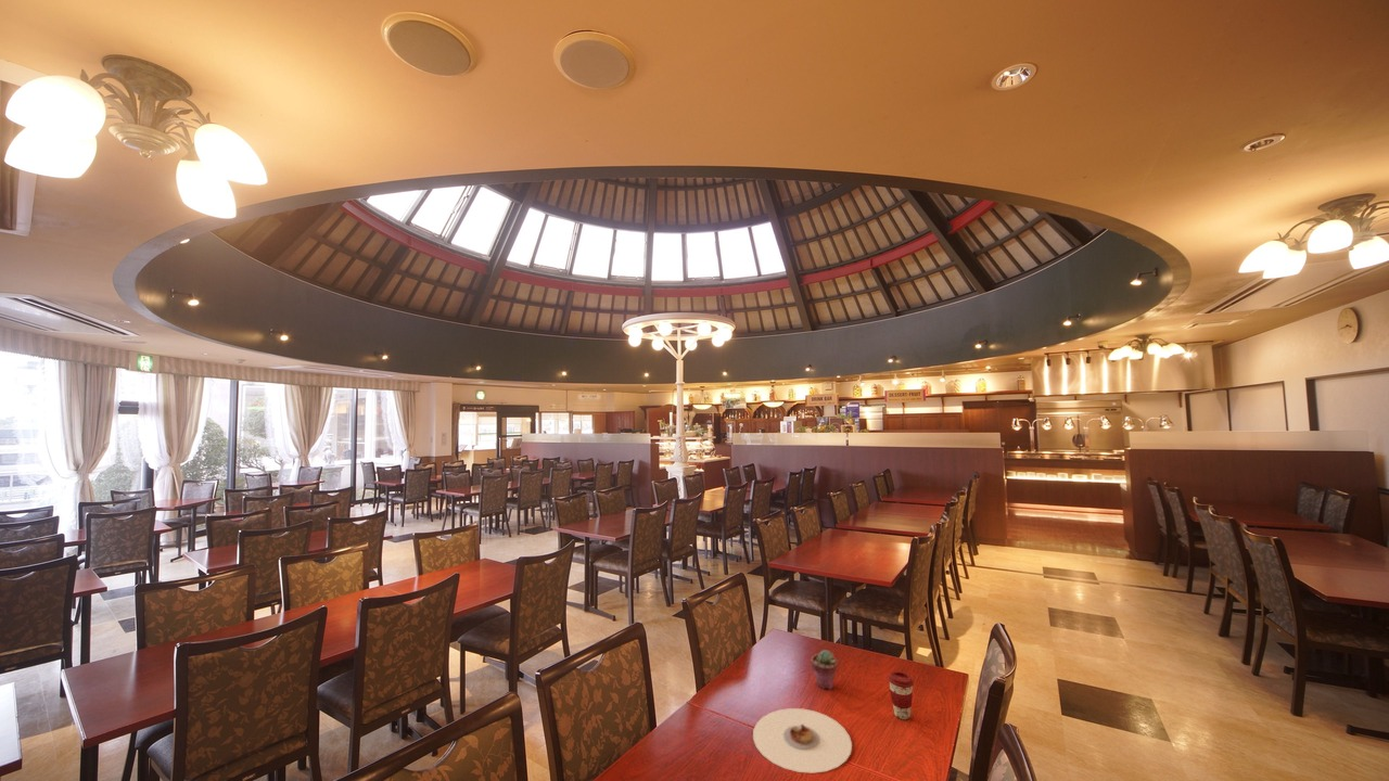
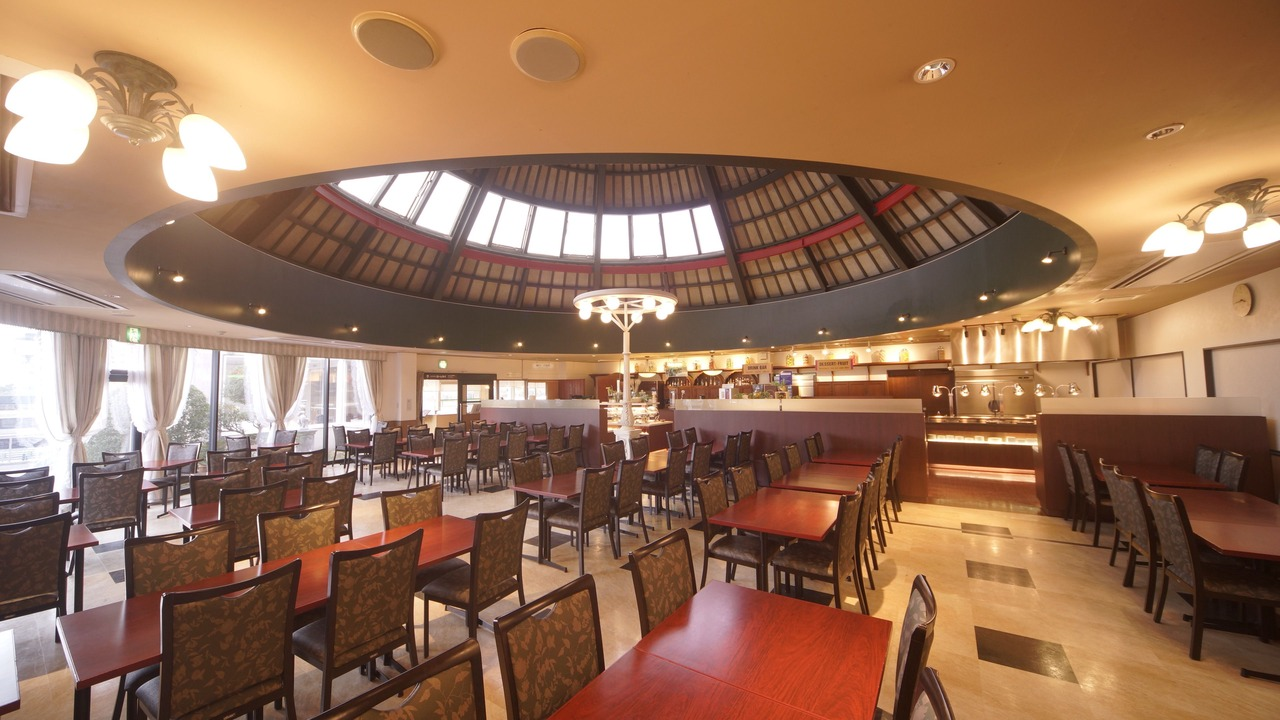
- potted succulent [811,649,839,691]
- coffee cup [887,670,915,720]
- plate [752,707,853,774]
